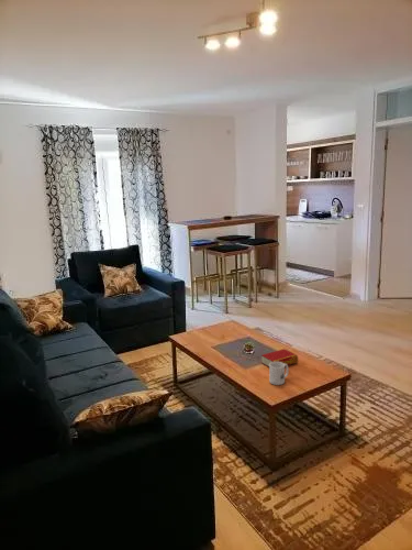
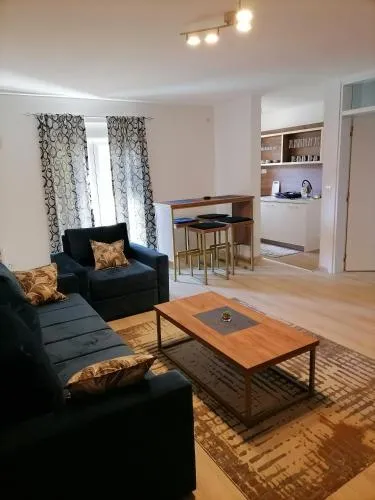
- book [260,348,299,367]
- mug [268,362,290,386]
